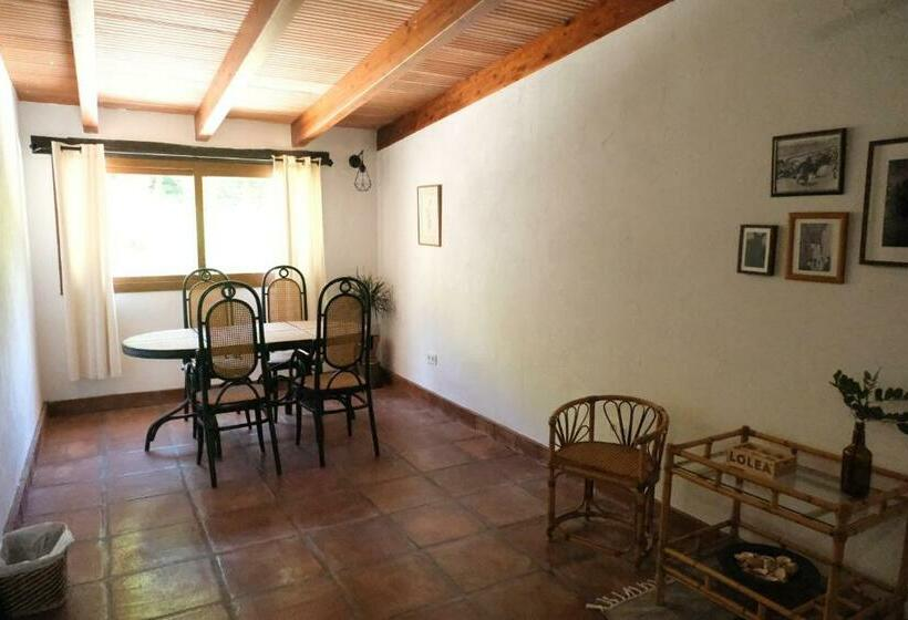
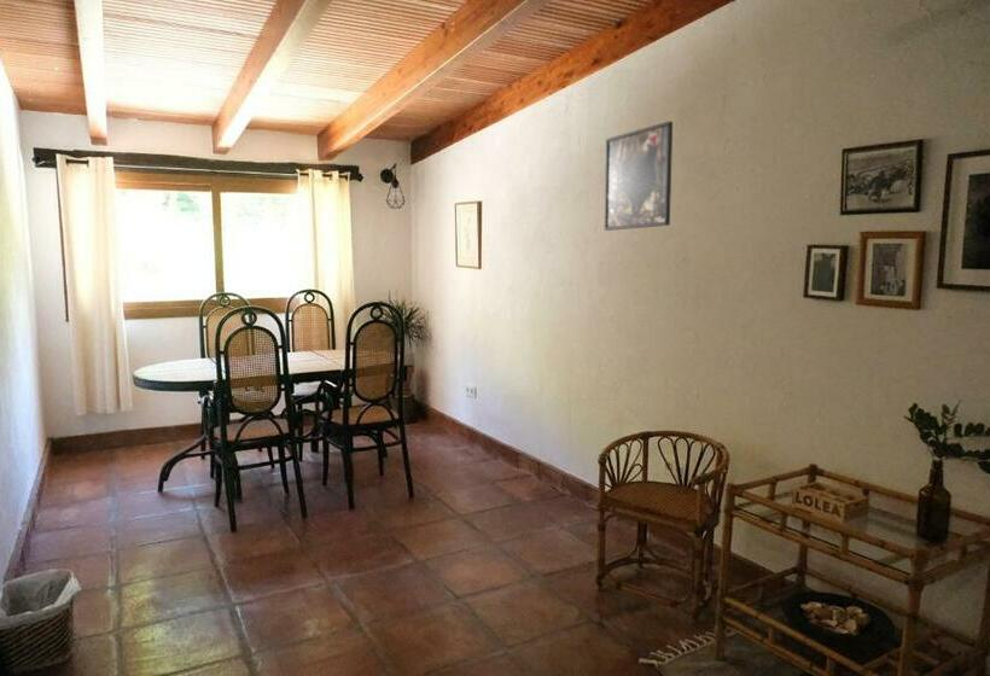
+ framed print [604,120,674,232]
